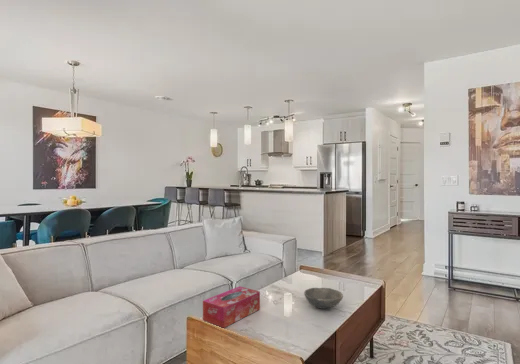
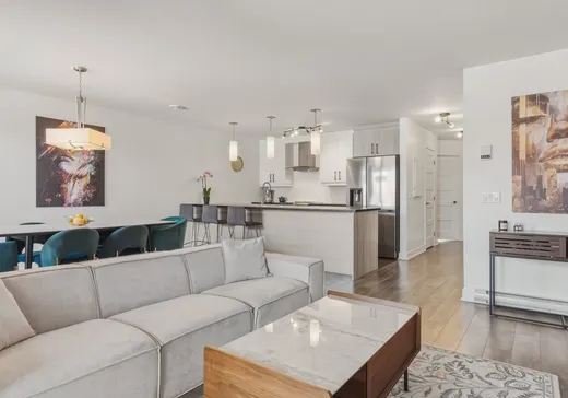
- bowl [303,287,344,310]
- tissue box [202,285,261,329]
